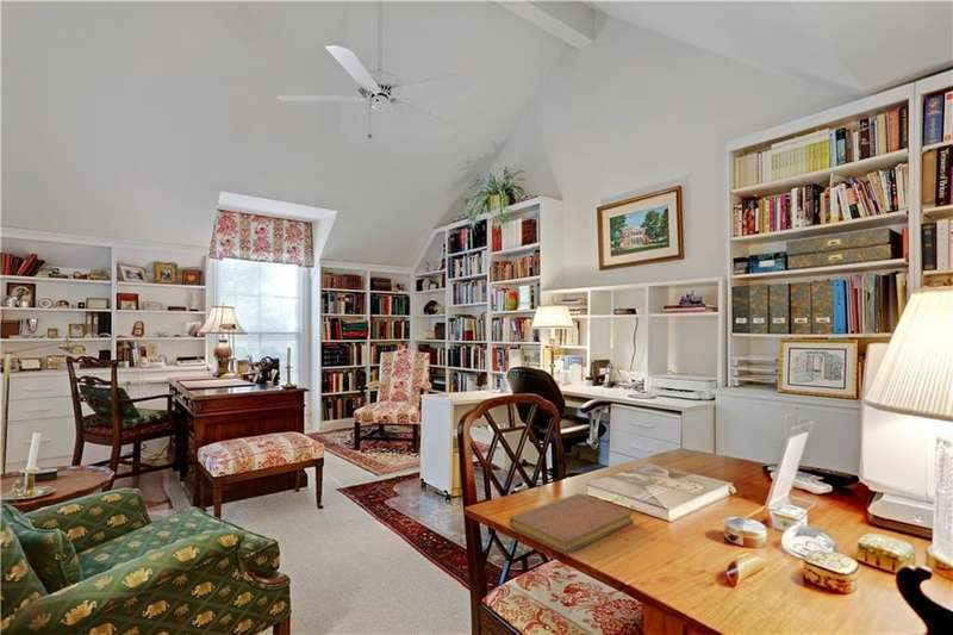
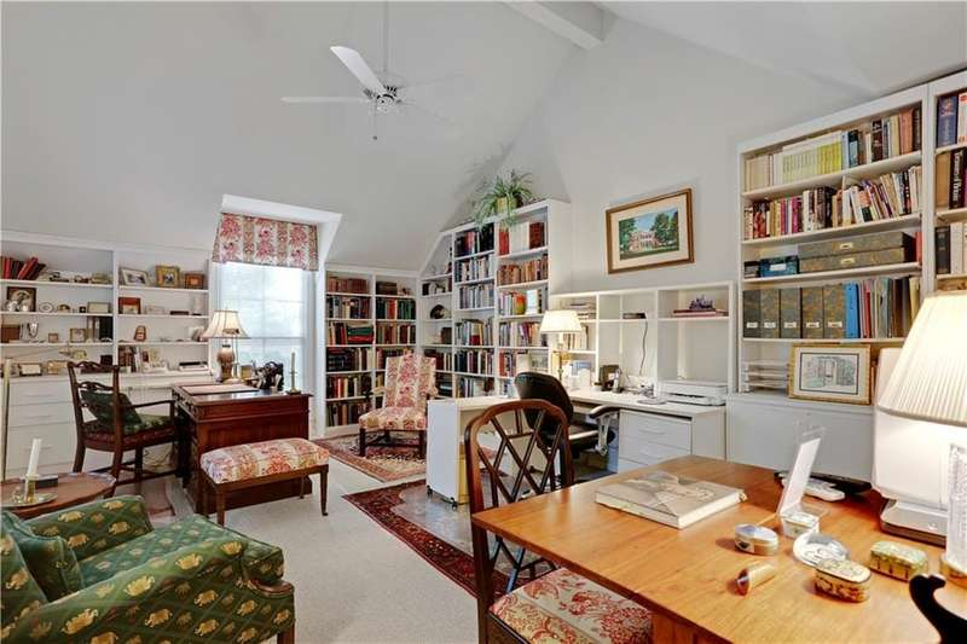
- notebook [509,492,635,555]
